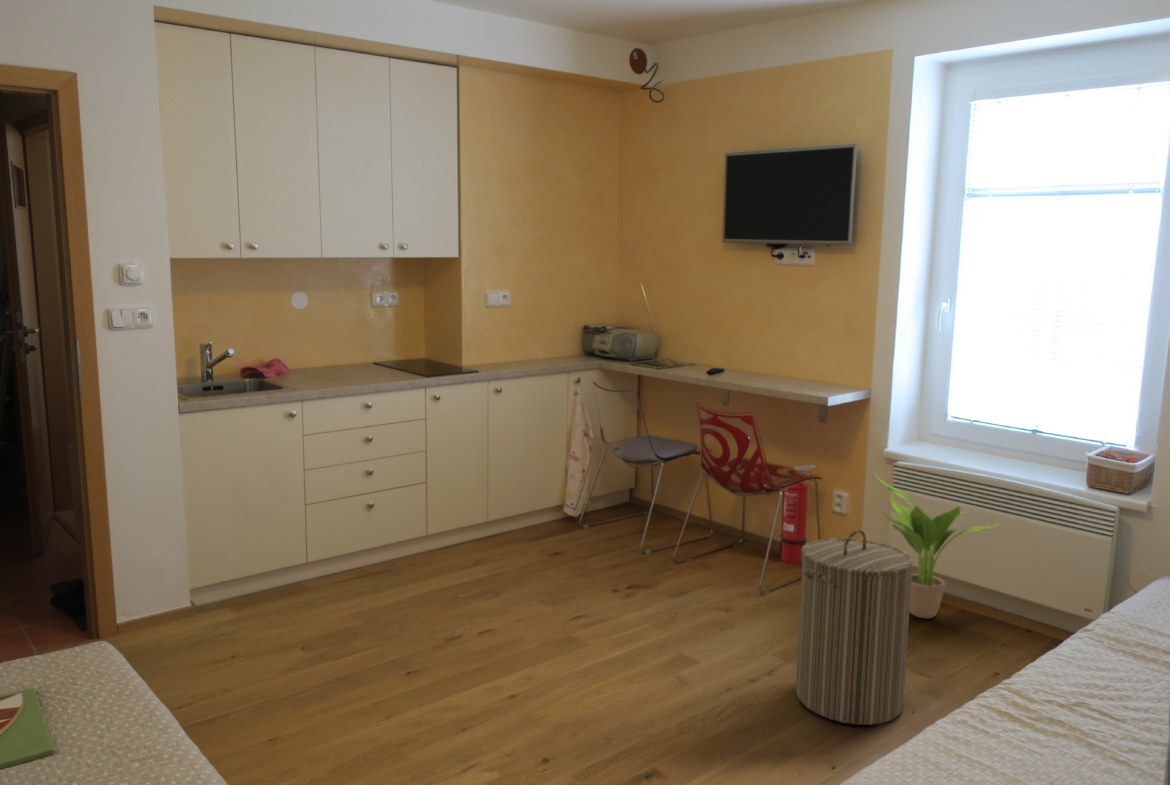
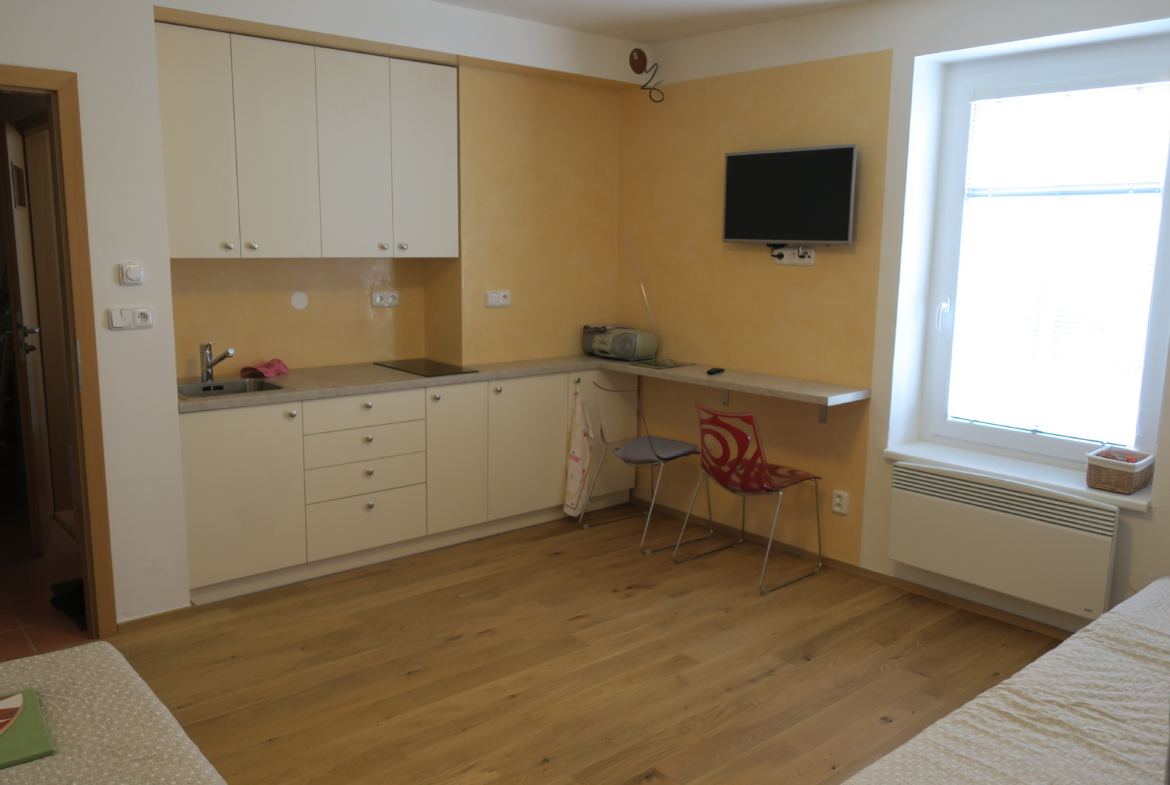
- fire extinguisher [779,464,816,565]
- potted plant [874,473,1000,619]
- laundry hamper [795,529,915,726]
